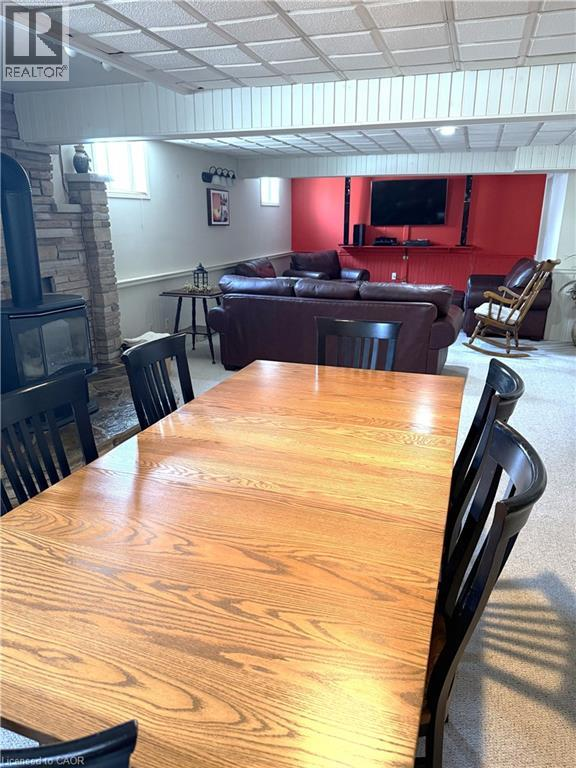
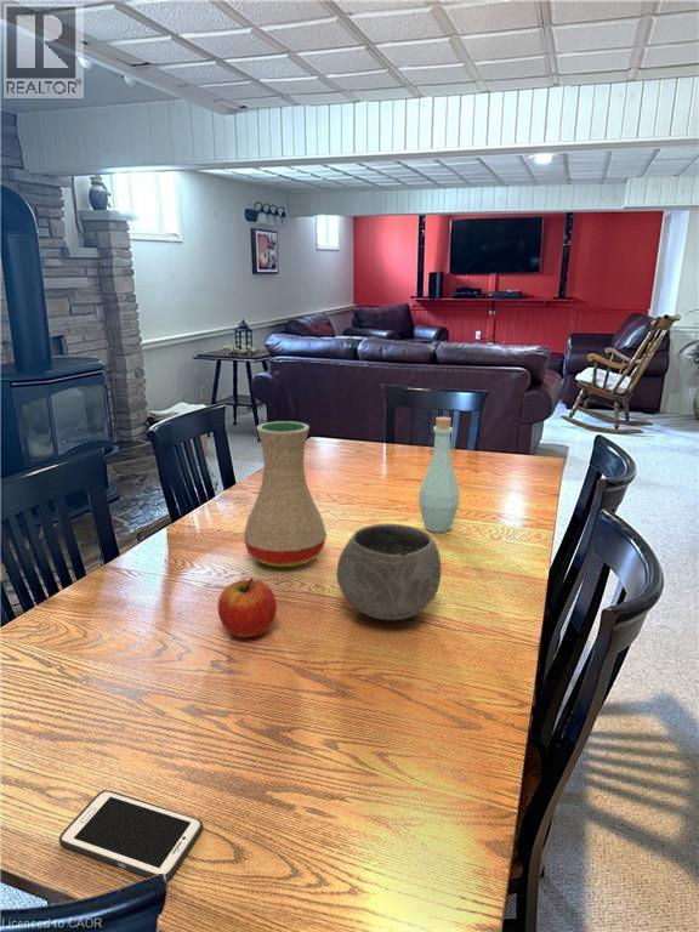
+ cell phone [58,789,204,882]
+ bowl [335,523,442,621]
+ apple [216,576,278,640]
+ vase [243,420,328,568]
+ bottle [417,416,461,533]
